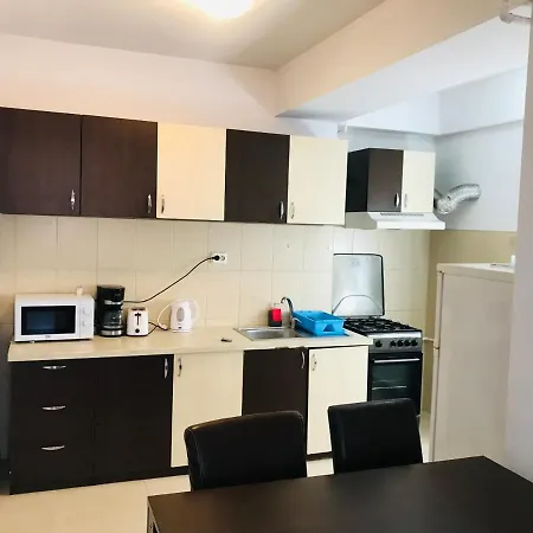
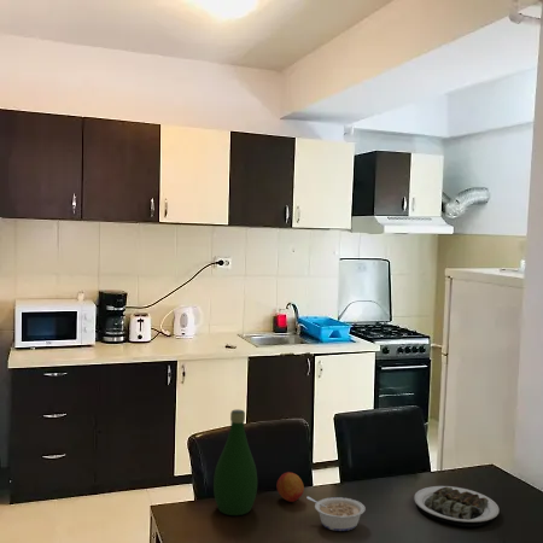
+ bottle [212,409,258,516]
+ legume [305,495,367,532]
+ plate [413,485,500,527]
+ fruit [275,471,305,503]
